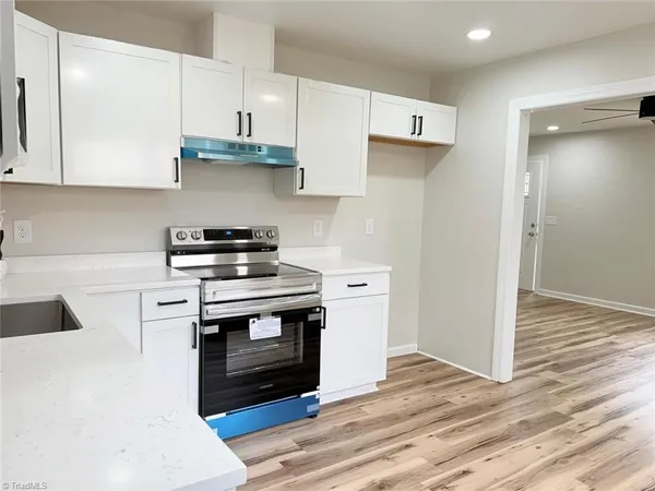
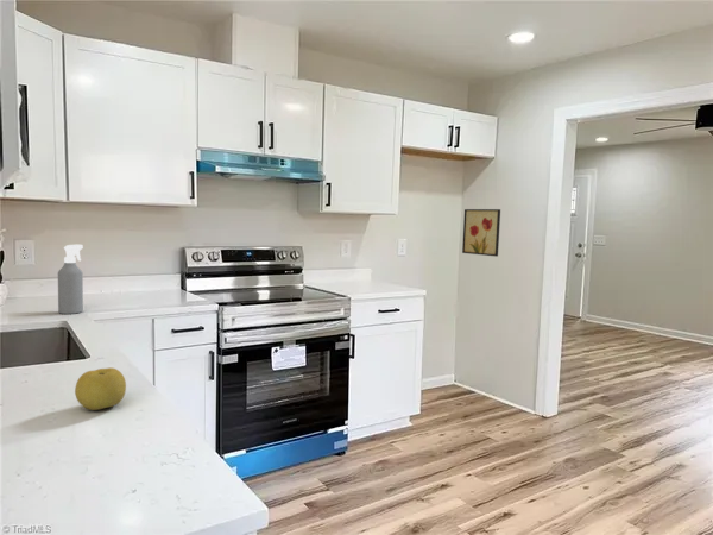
+ wall art [461,208,501,258]
+ fruit [74,366,127,411]
+ spray bottle [57,244,84,315]
